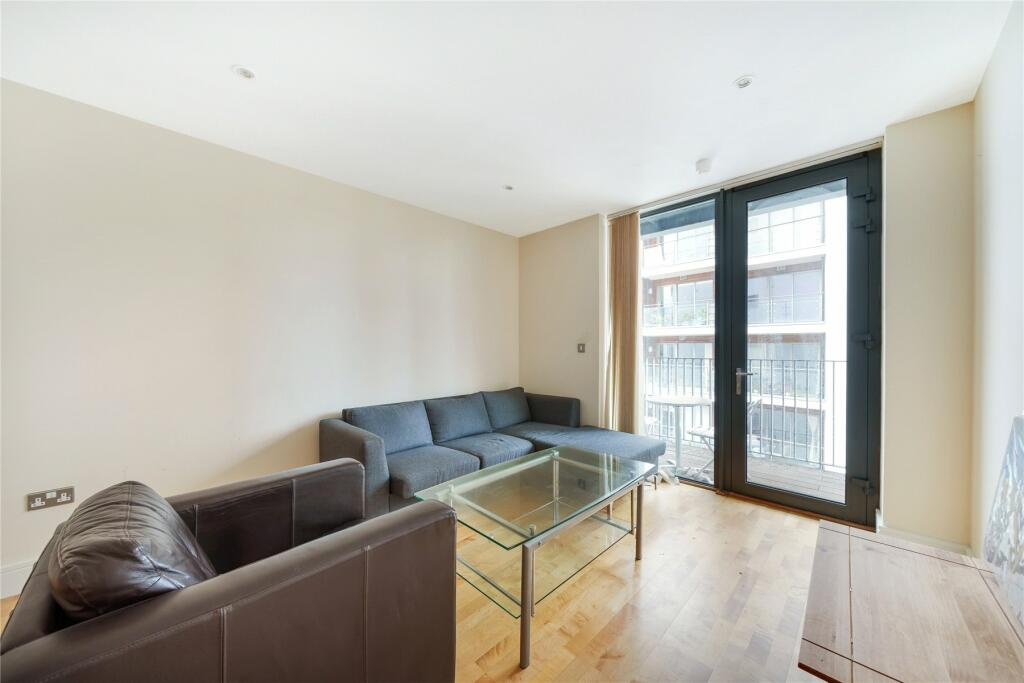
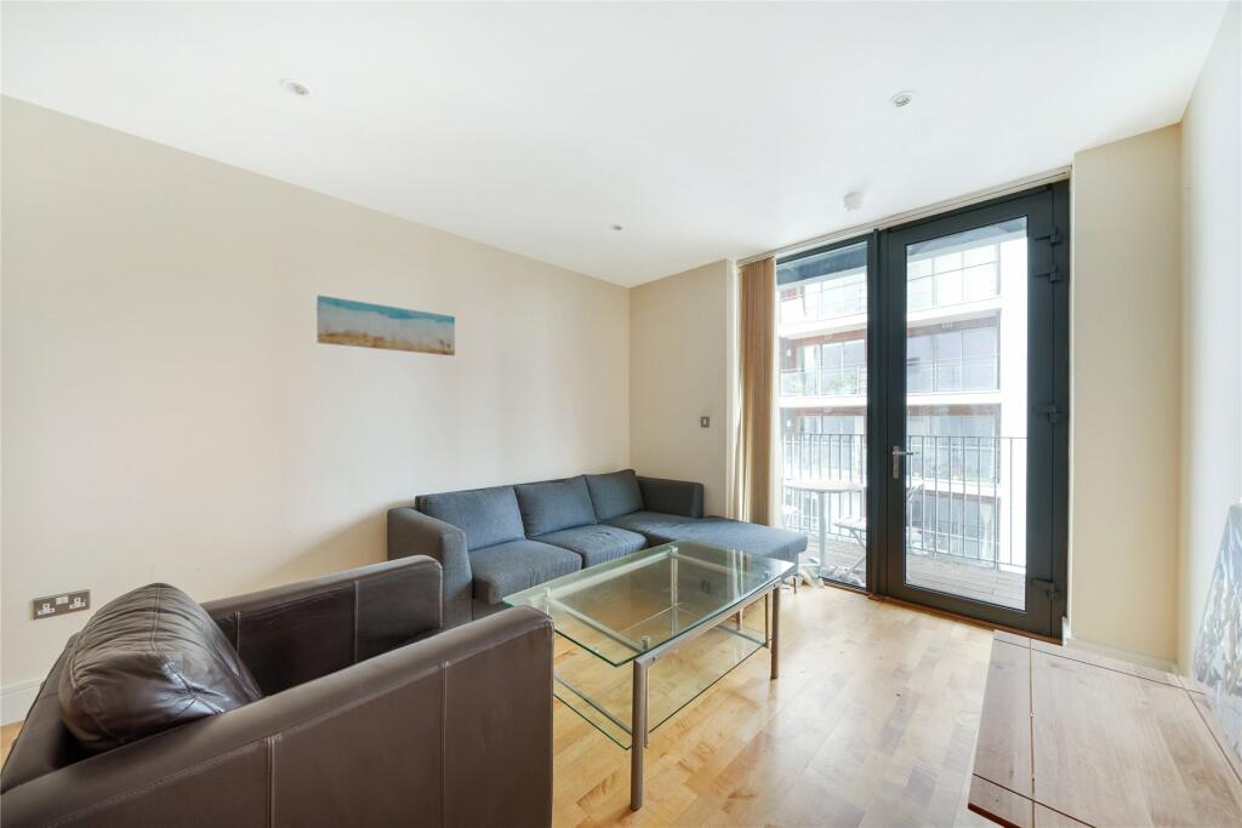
+ wall art [315,295,456,356]
